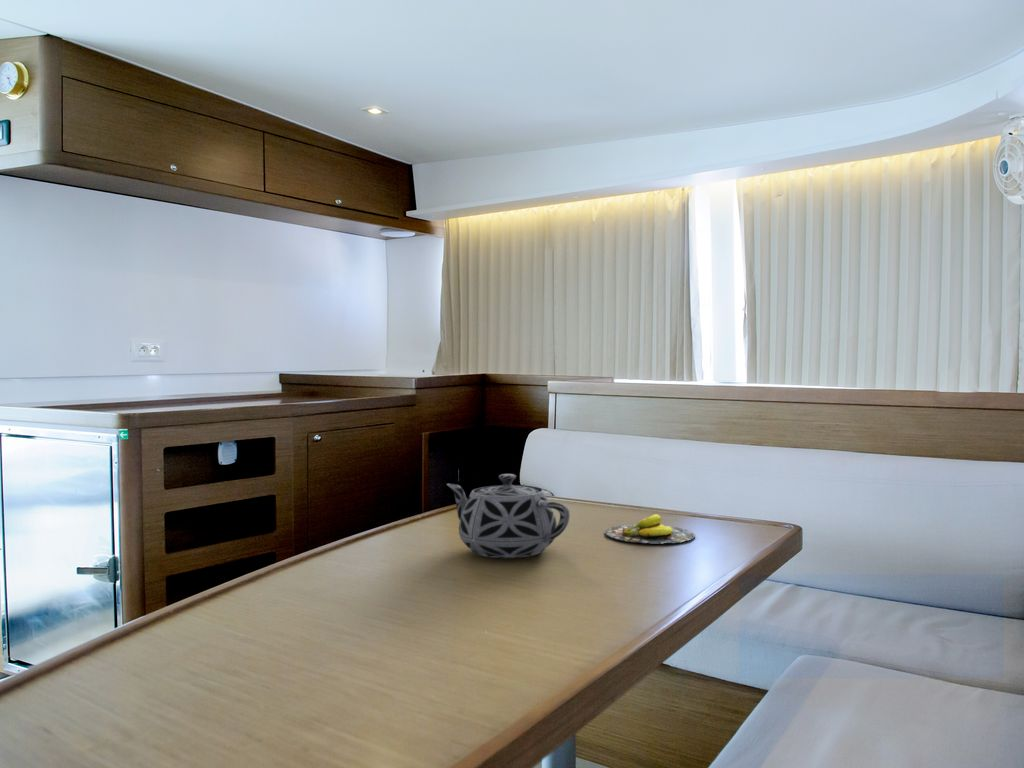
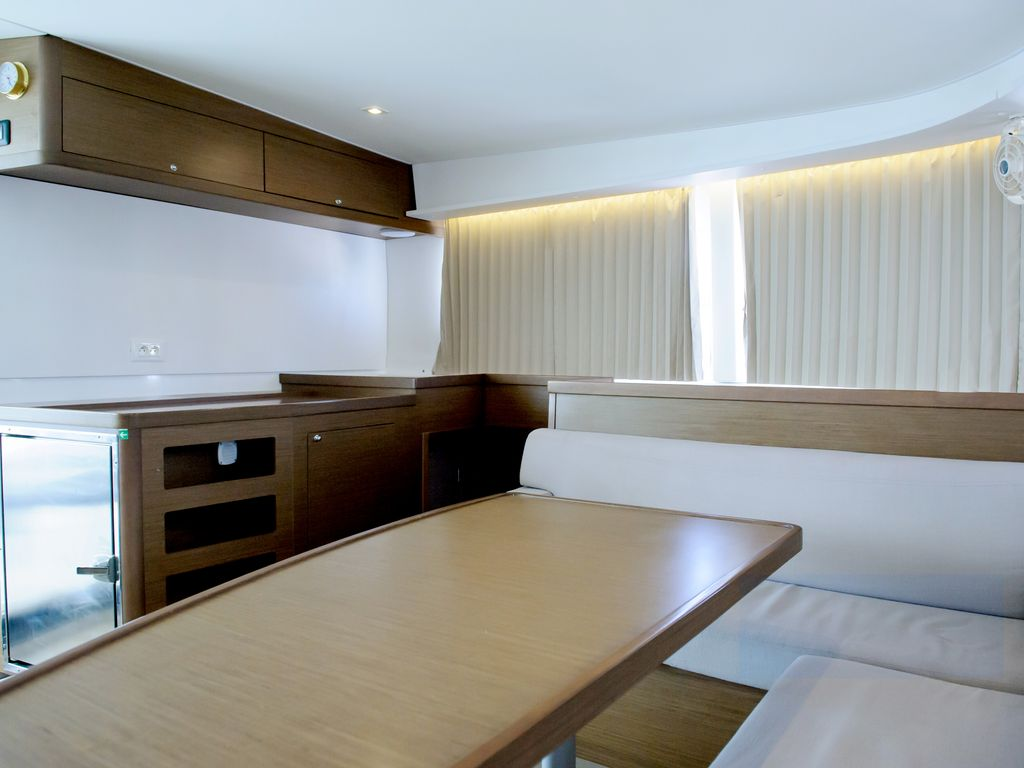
- banana [604,513,696,544]
- teapot [446,473,571,559]
